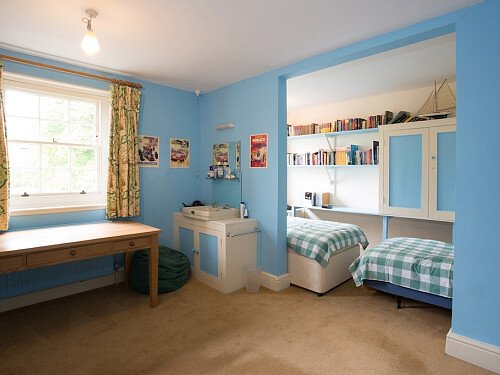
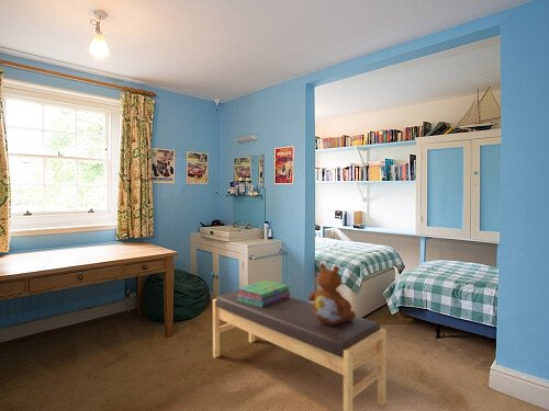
+ teddy bear [307,262,357,326]
+ bench [212,290,388,411]
+ stack of books [236,279,292,307]
